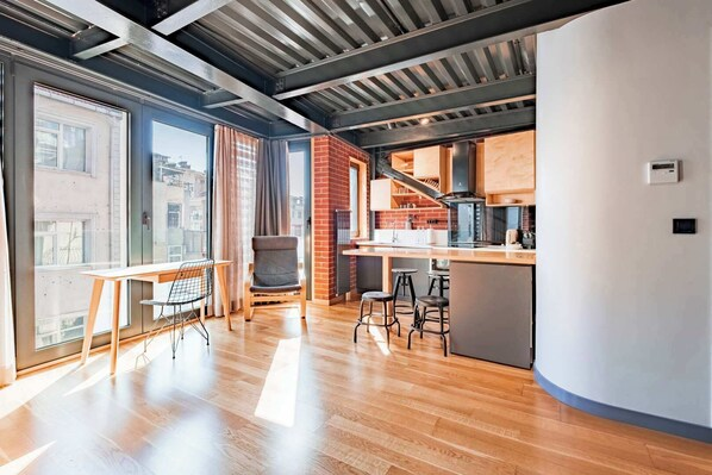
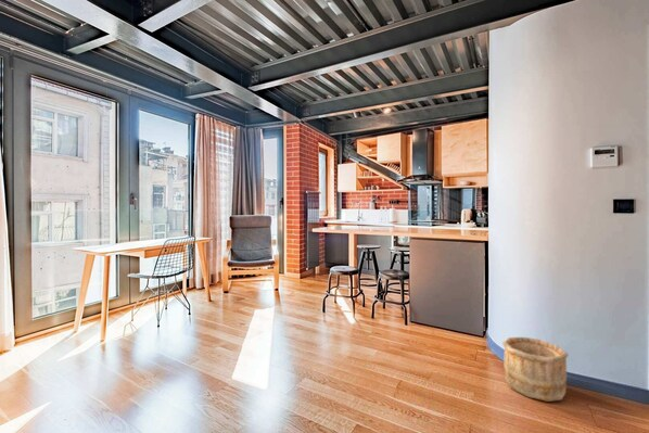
+ wooden bucket [501,336,570,403]
